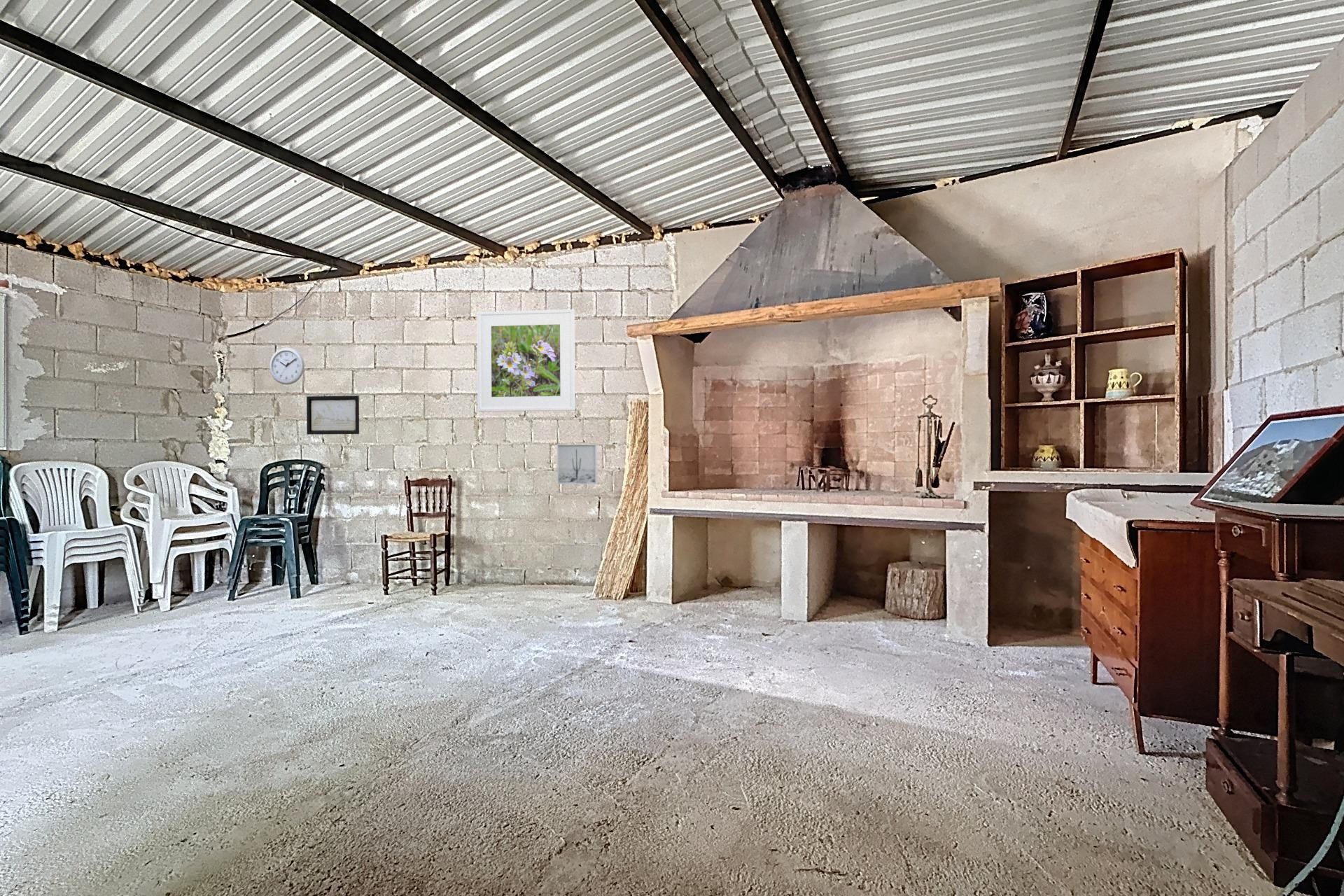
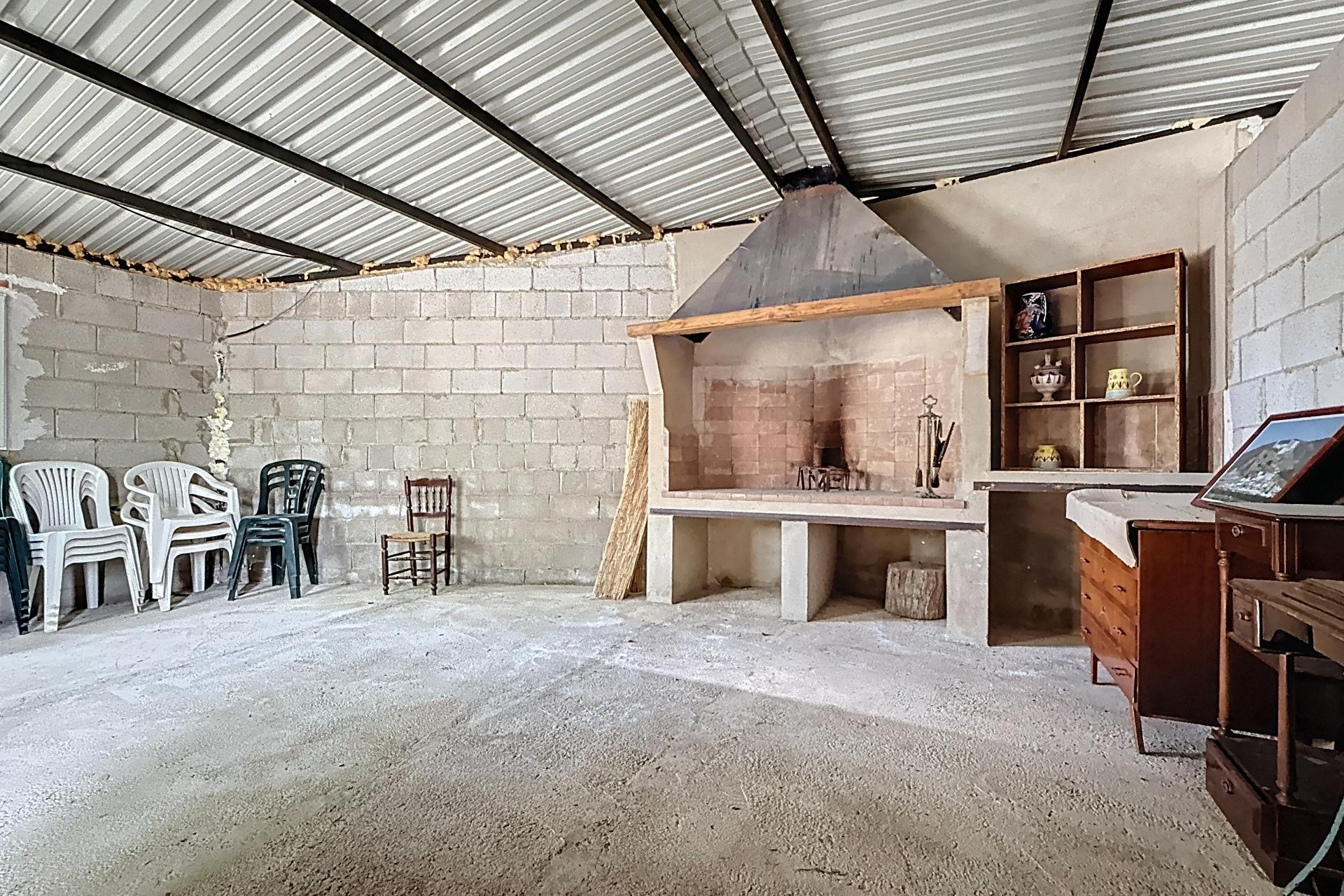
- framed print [477,309,576,412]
- wall art [556,444,598,485]
- wall art [306,395,360,435]
- wall clock [269,347,305,386]
